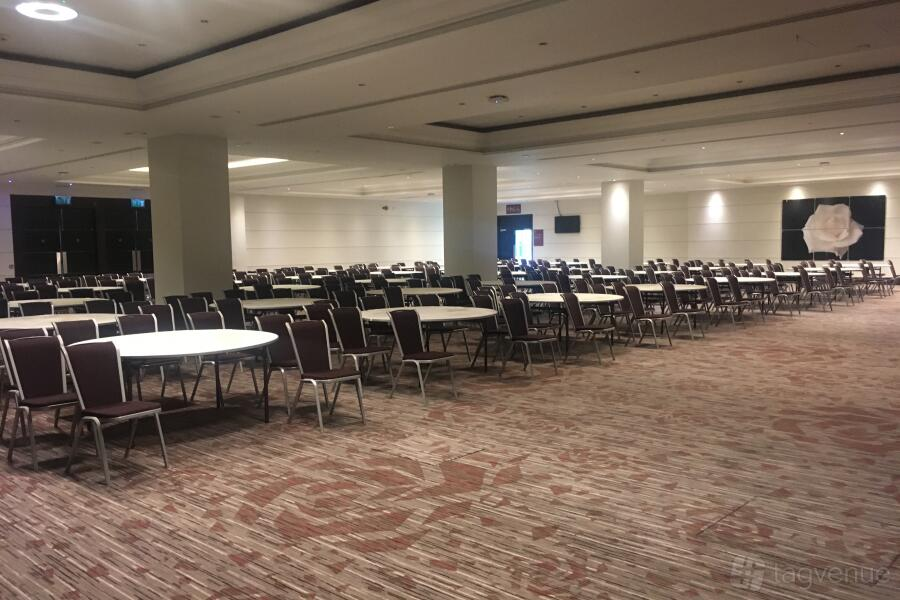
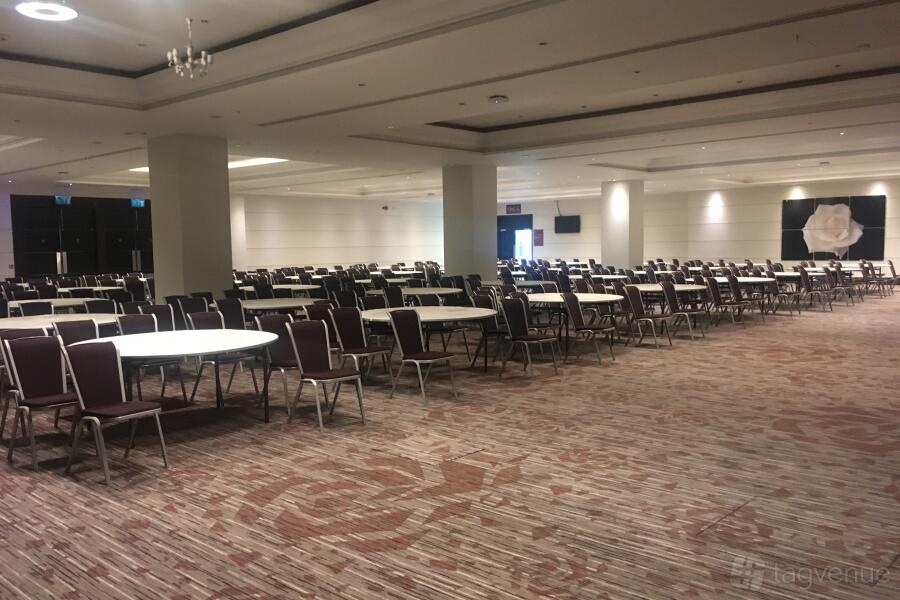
+ chandelier [167,18,215,79]
